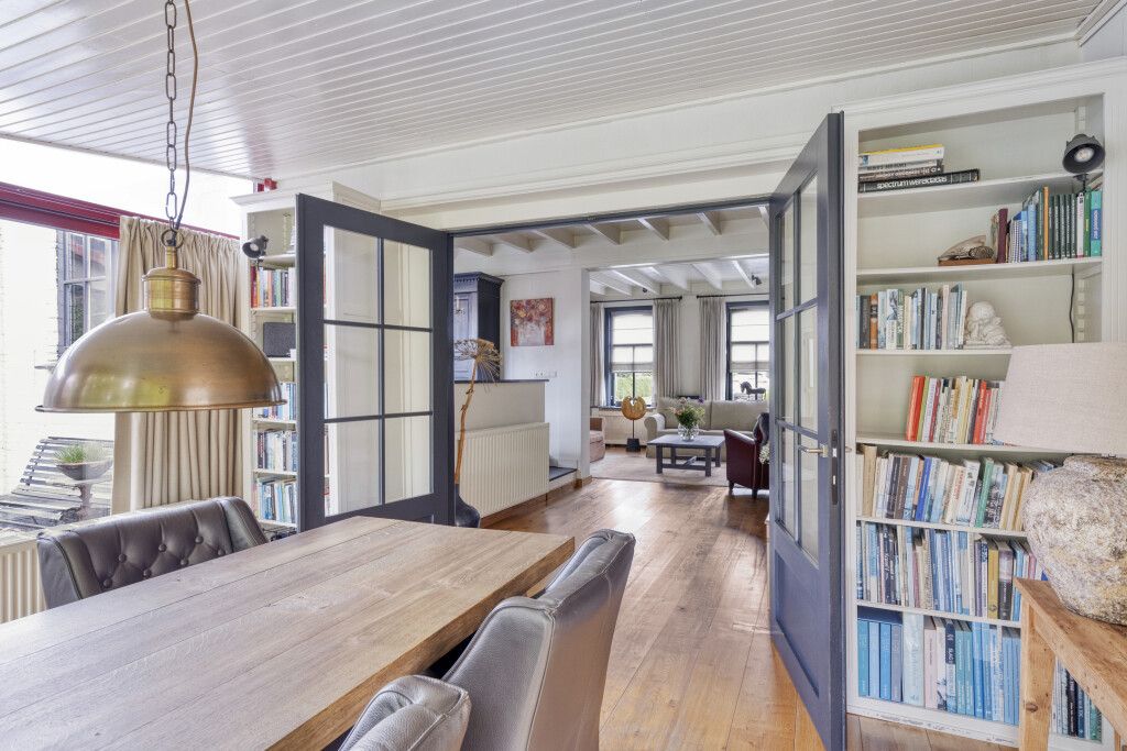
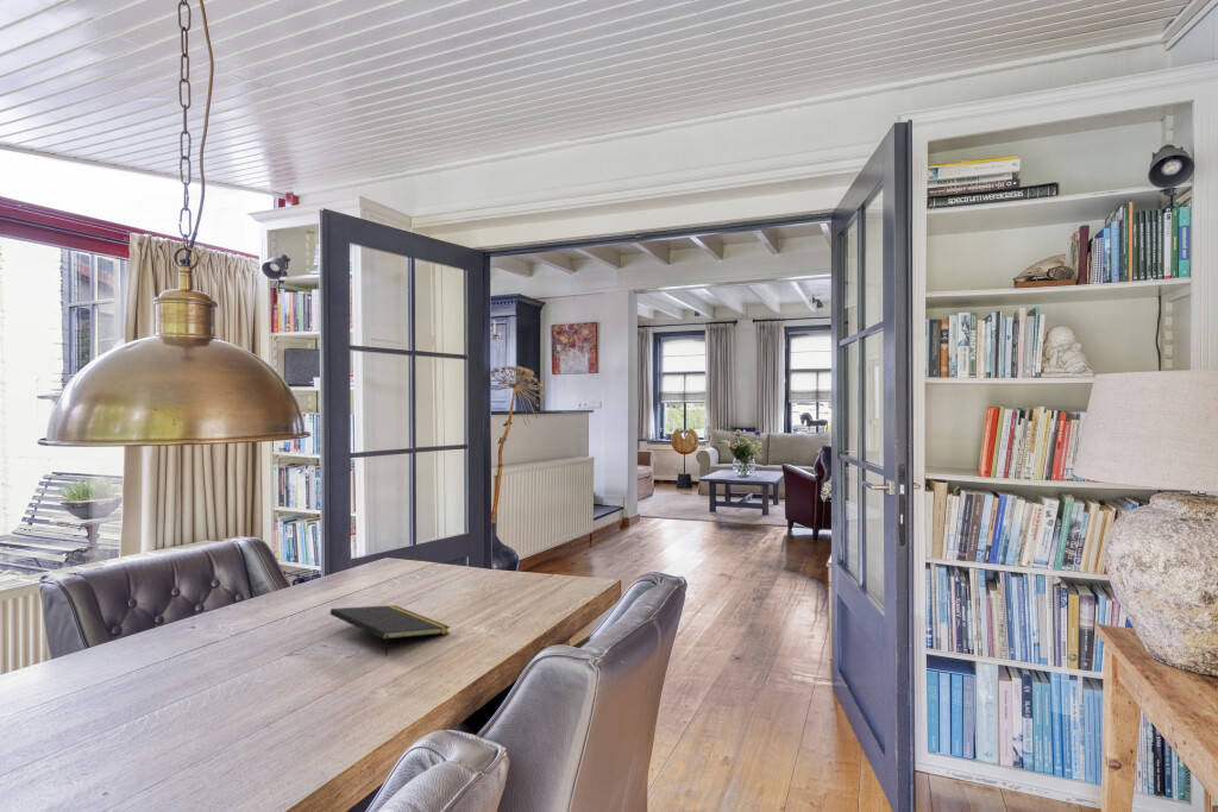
+ notepad [329,604,451,656]
